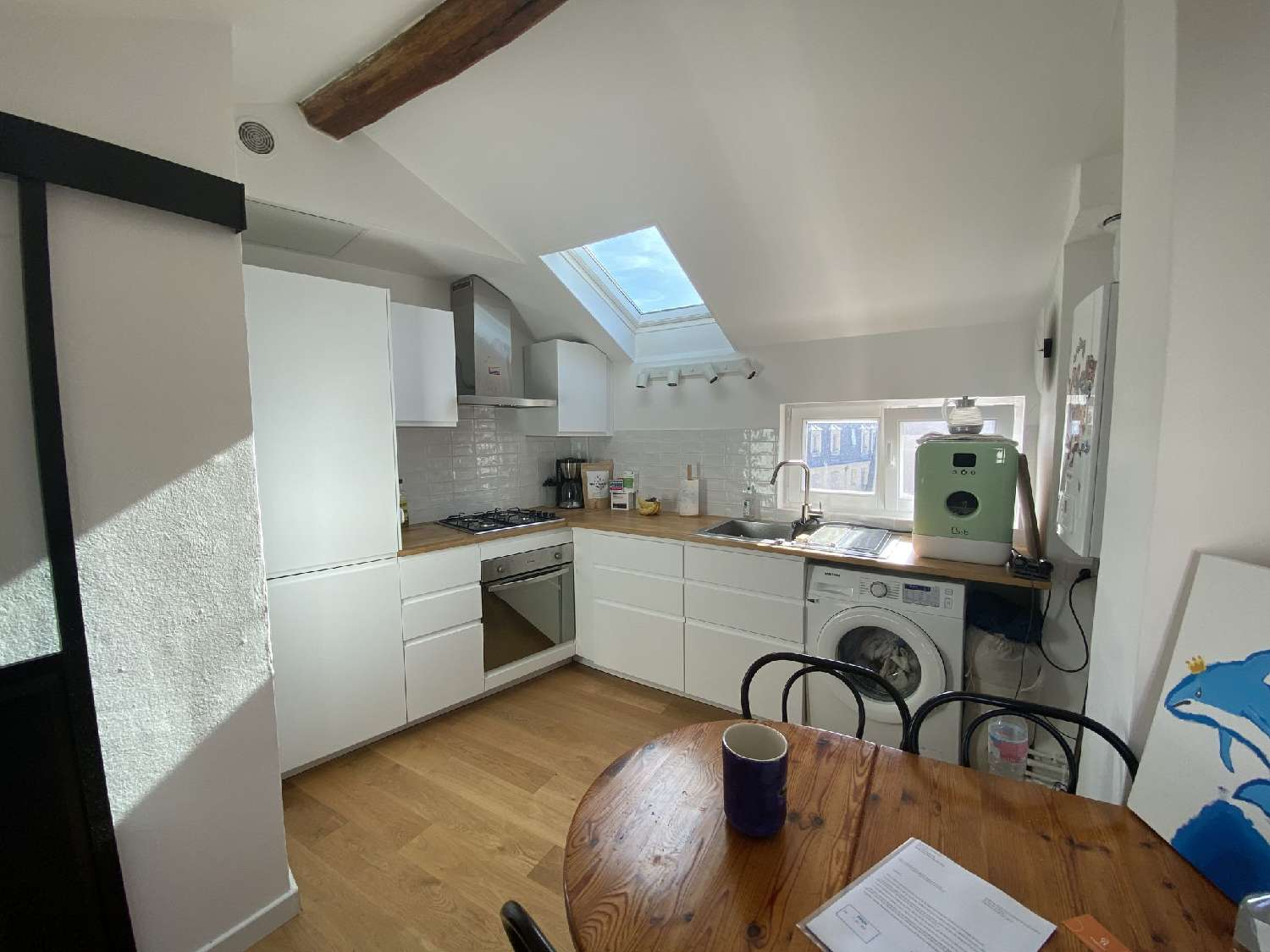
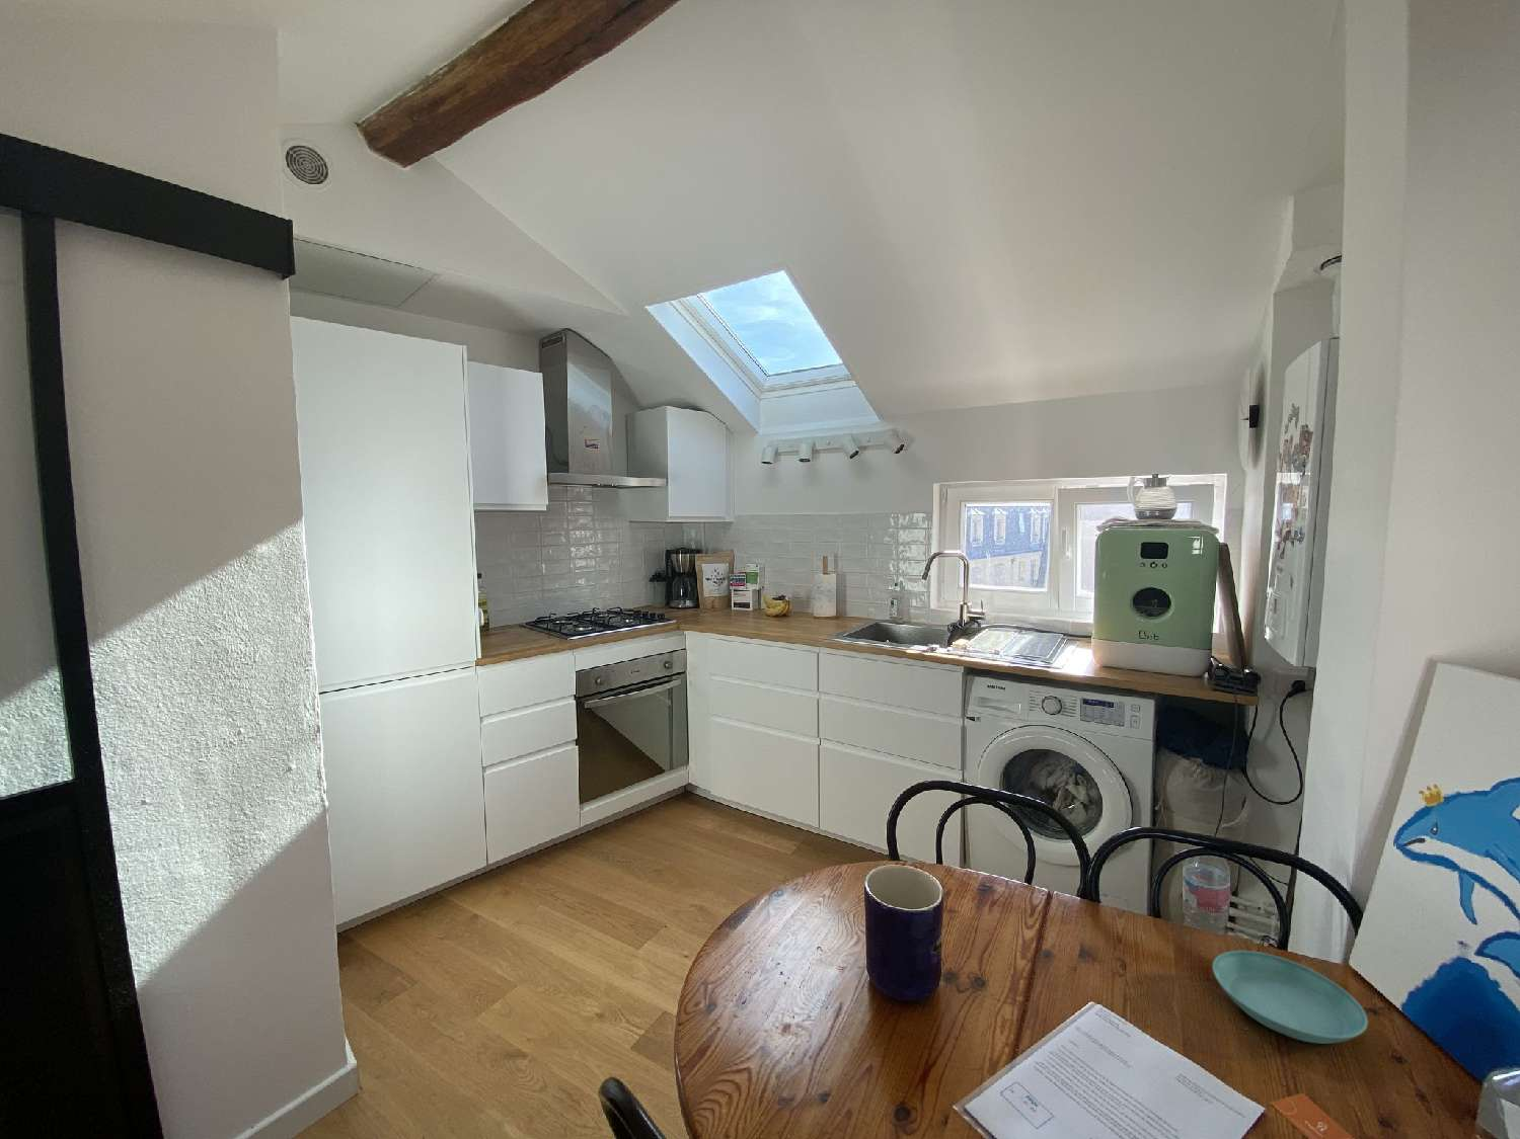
+ saucer [1211,950,1369,1044]
